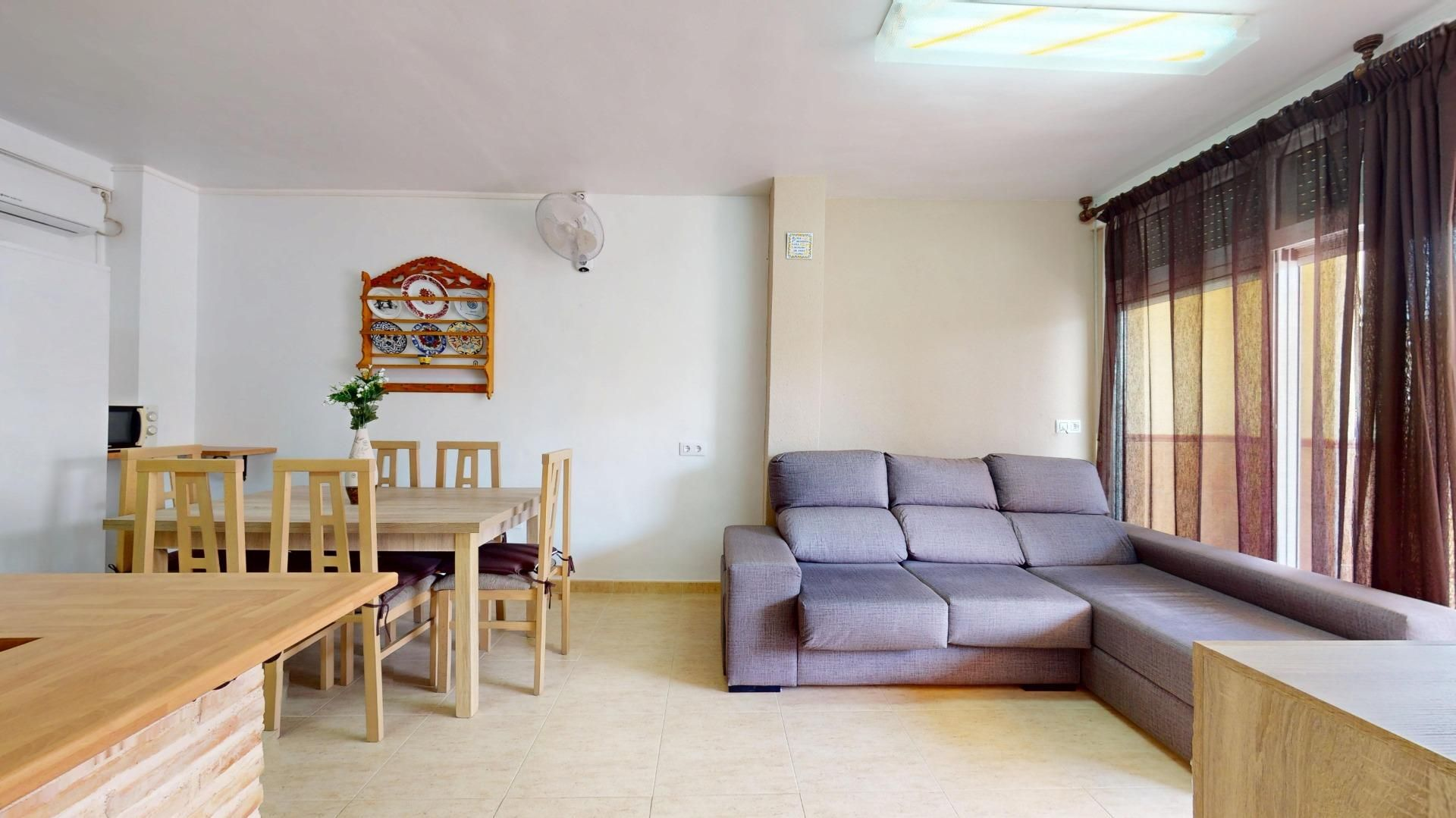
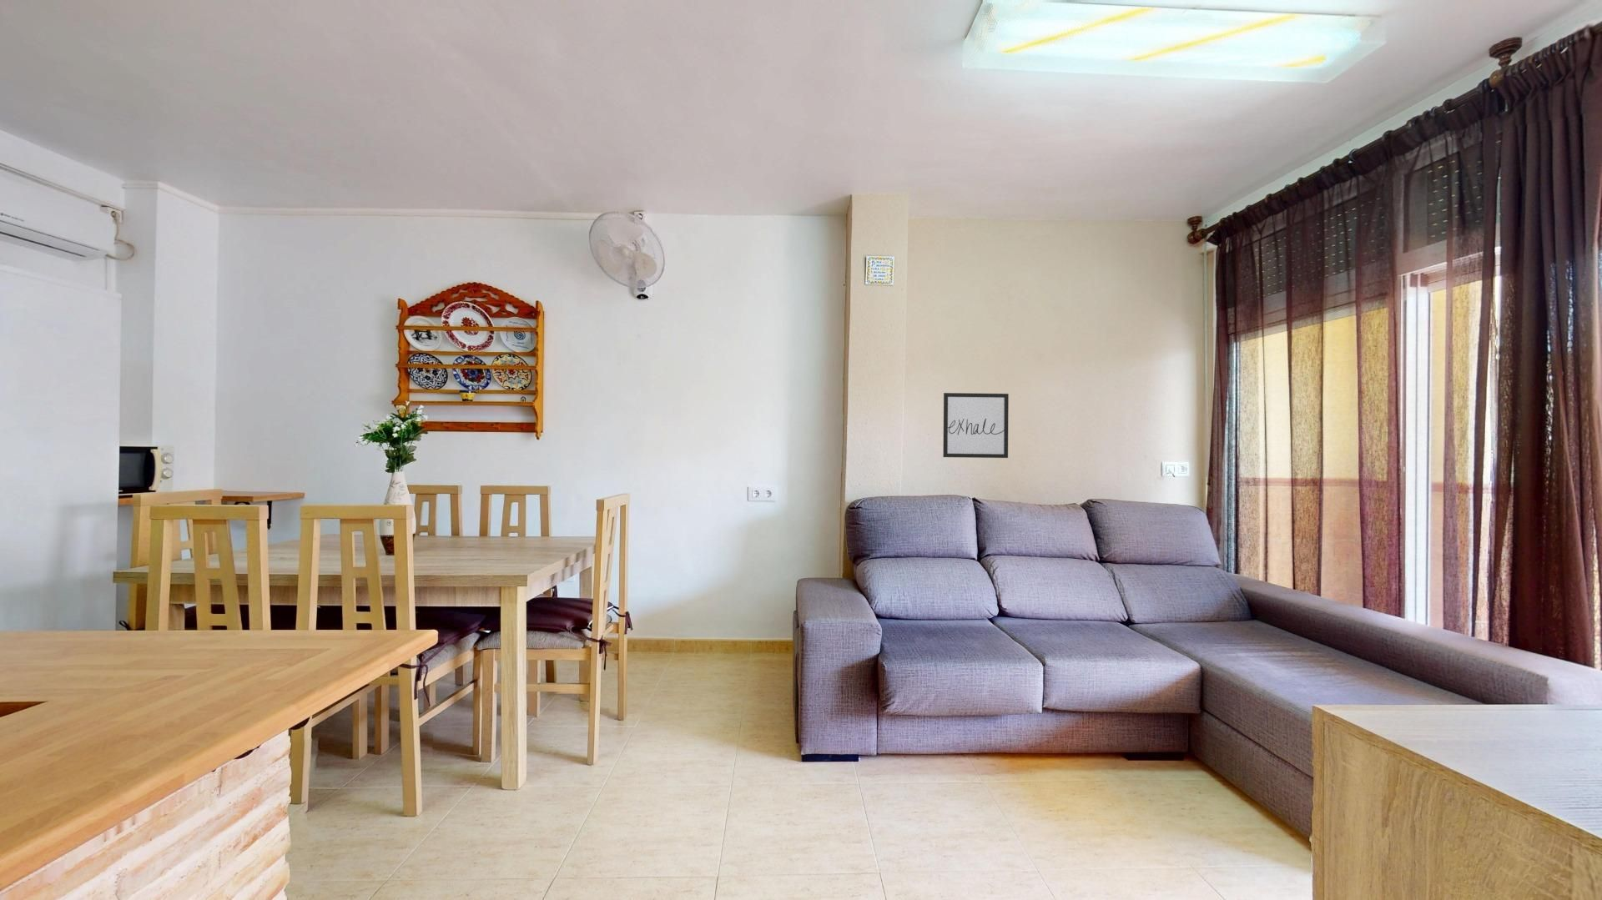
+ wall art [942,392,1010,459]
